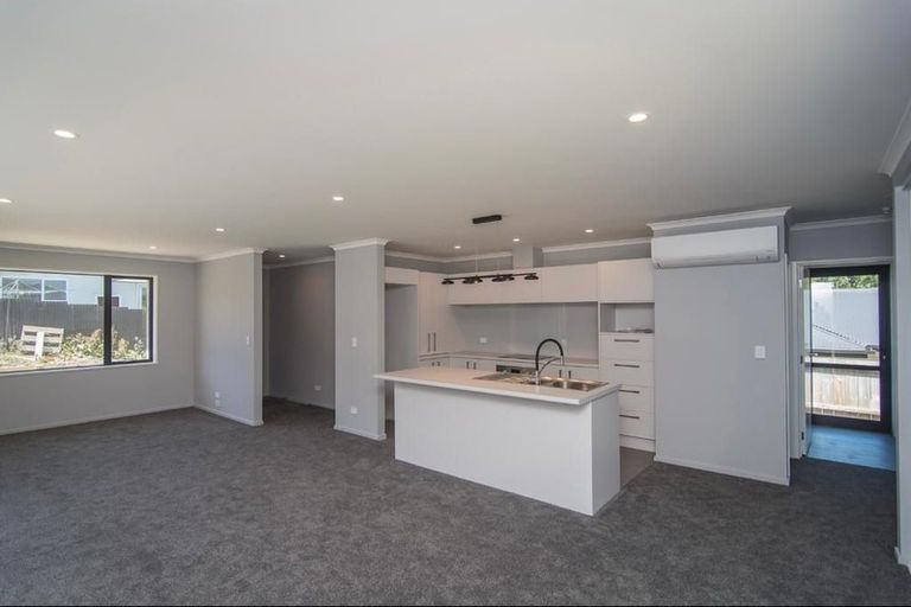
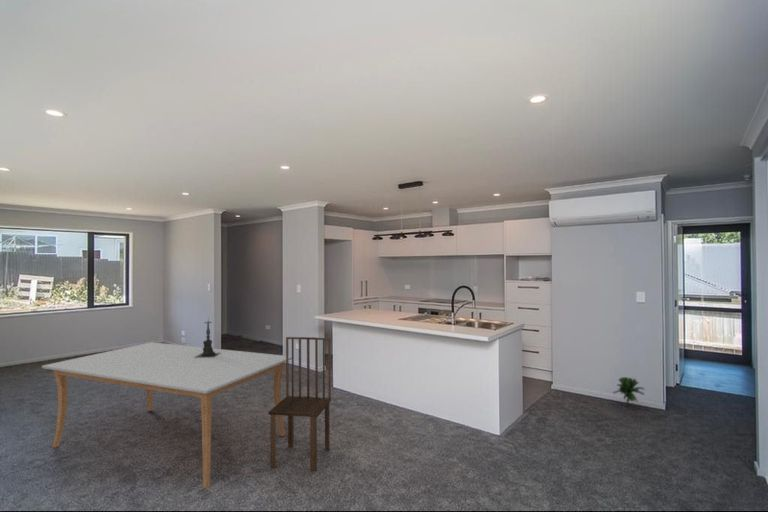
+ candle holder [196,315,221,357]
+ dining chair [268,336,332,473]
+ decorative plant [612,376,645,407]
+ dining table [41,341,292,489]
